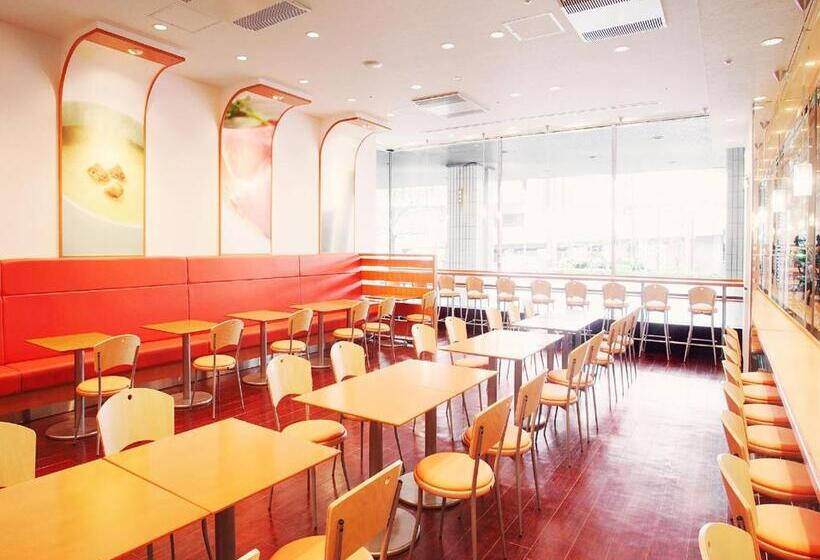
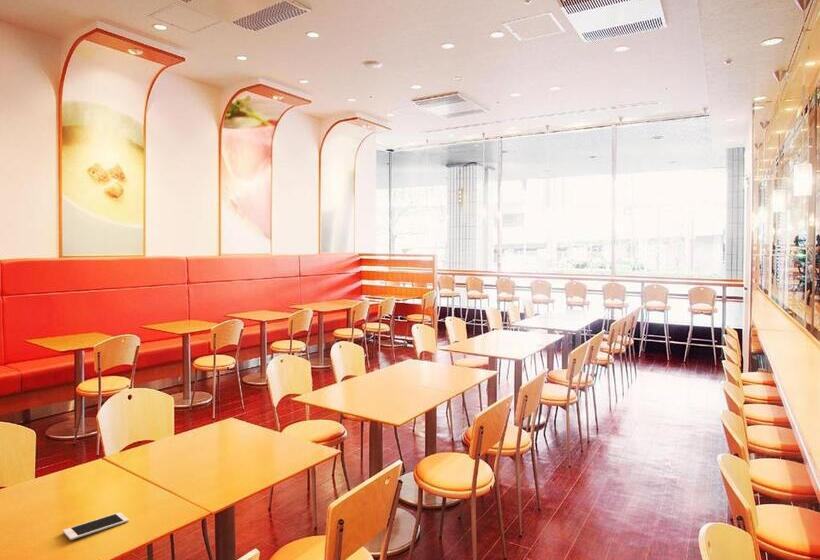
+ cell phone [62,511,130,541]
